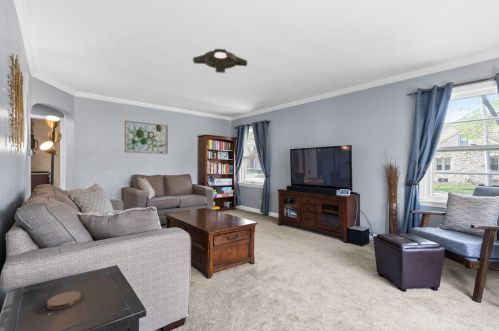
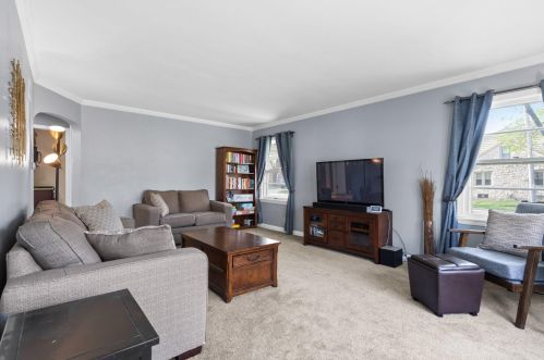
- coaster [46,290,82,311]
- wall art [124,120,169,155]
- ceiling light [192,48,248,74]
